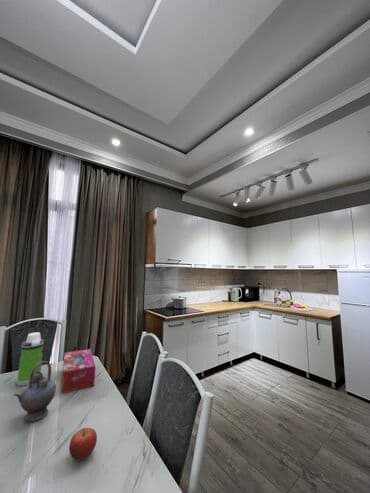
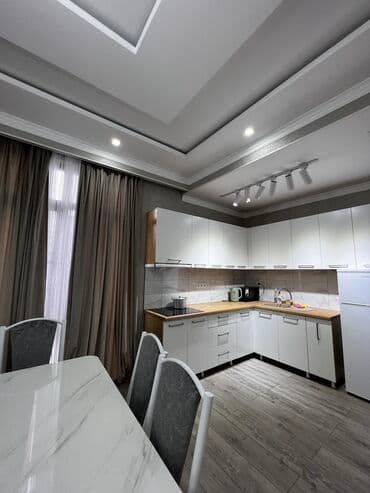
- tissue box [61,348,96,394]
- water bottle [15,332,45,387]
- teapot [12,360,57,422]
- fruit [68,427,98,462]
